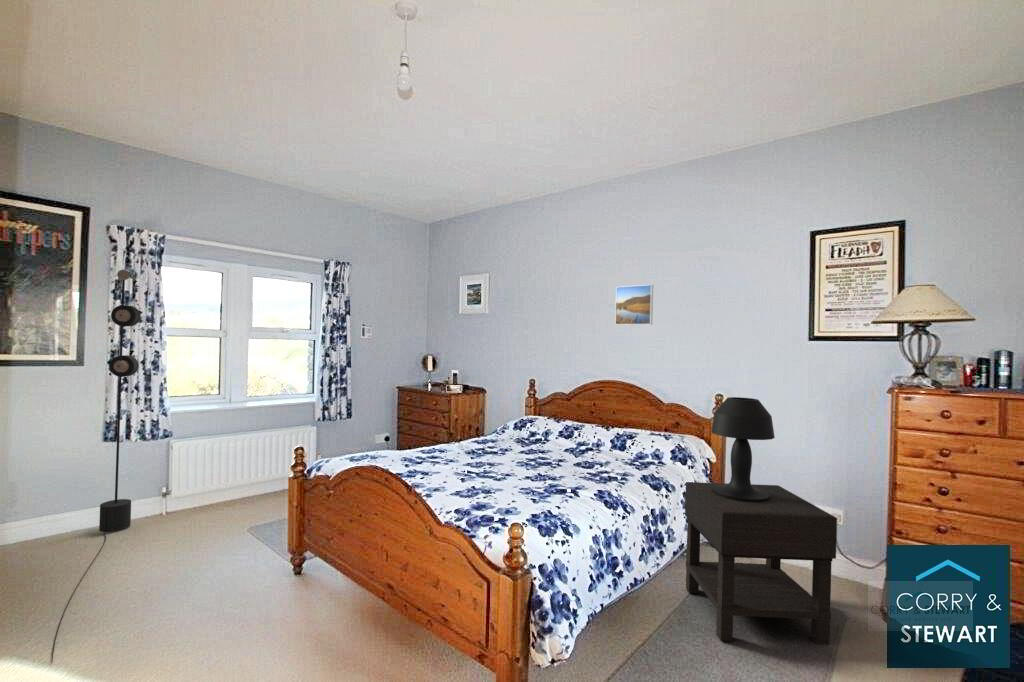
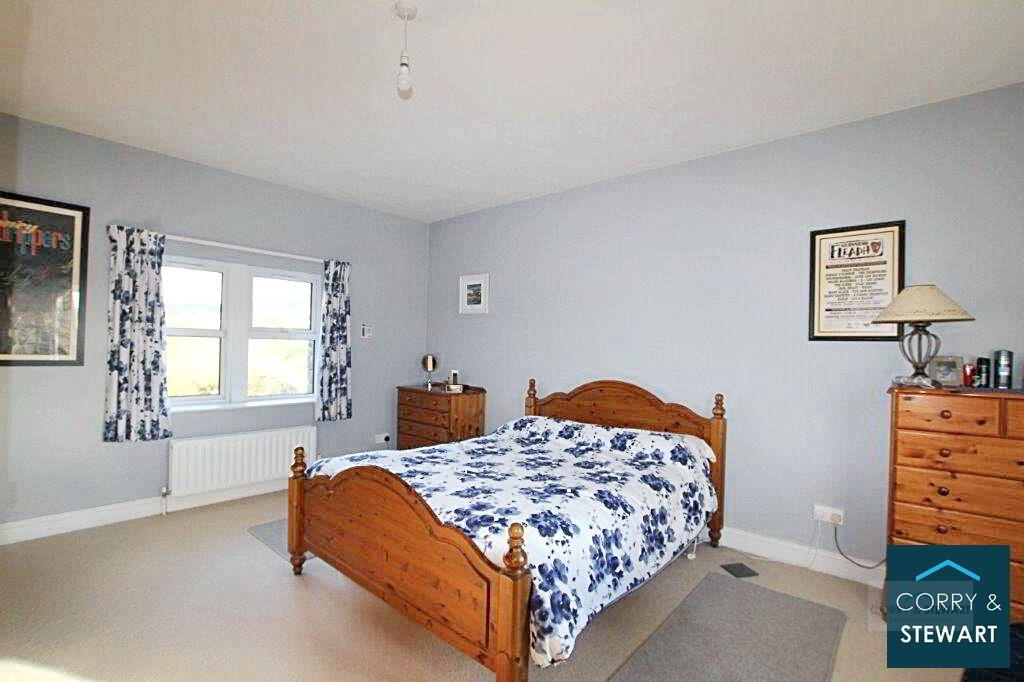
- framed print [614,284,654,326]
- nightstand [684,481,838,646]
- table lamp [710,396,776,502]
- floor lamp [50,269,142,664]
